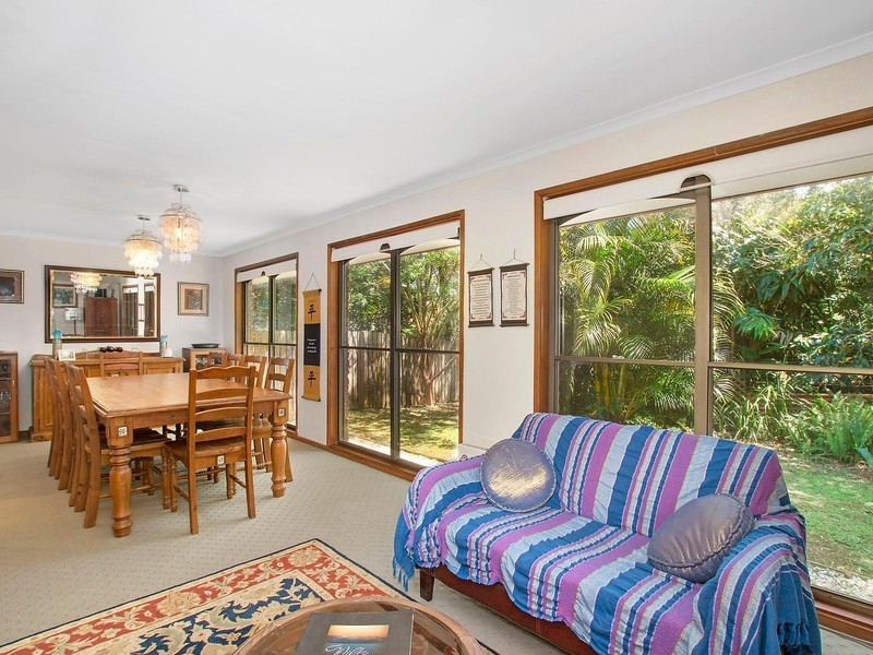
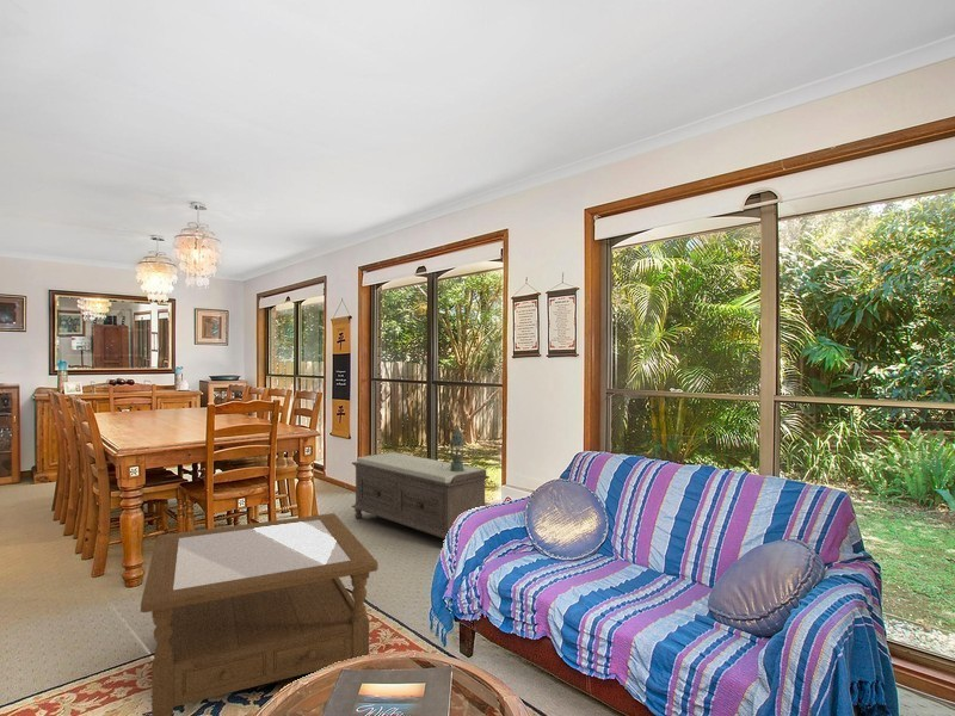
+ coffee table [140,512,380,716]
+ bench [351,451,491,539]
+ lantern [442,427,466,471]
